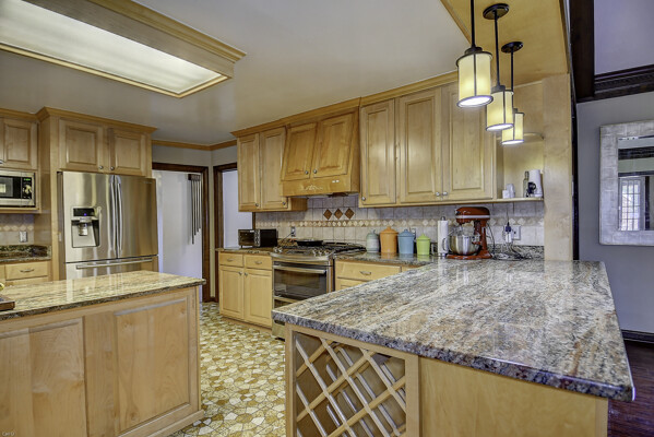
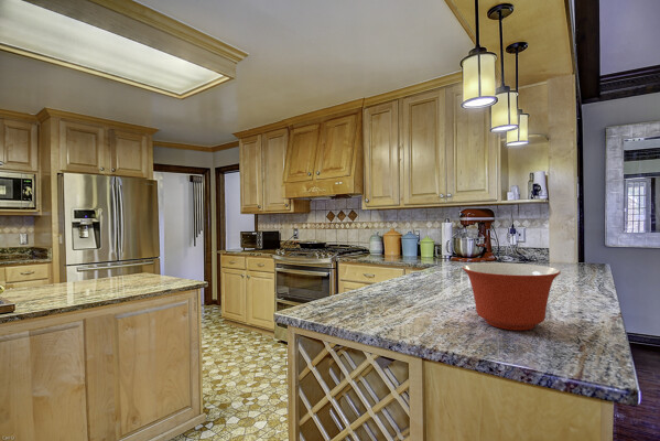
+ mixing bowl [462,262,562,332]
